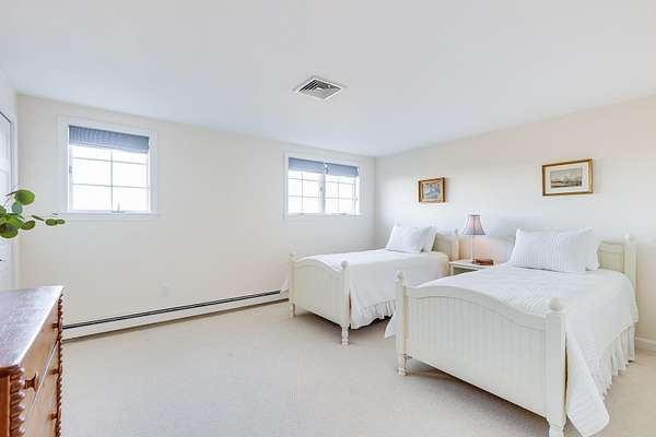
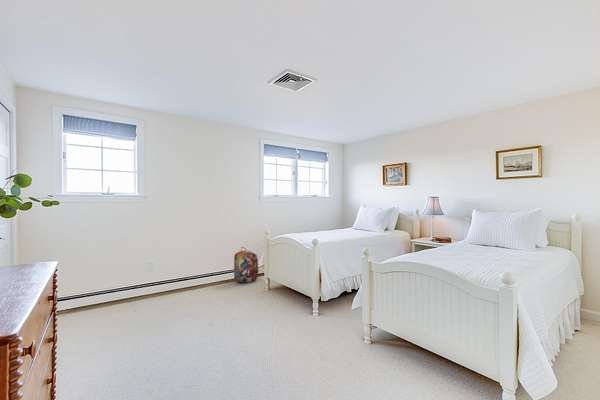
+ backpack [233,246,259,284]
